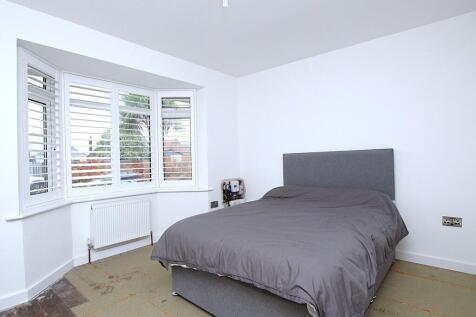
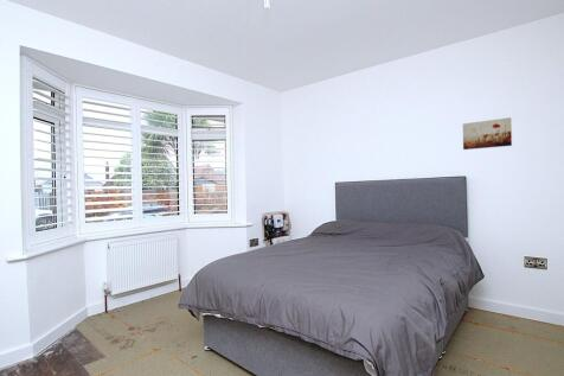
+ wall art [462,116,513,151]
